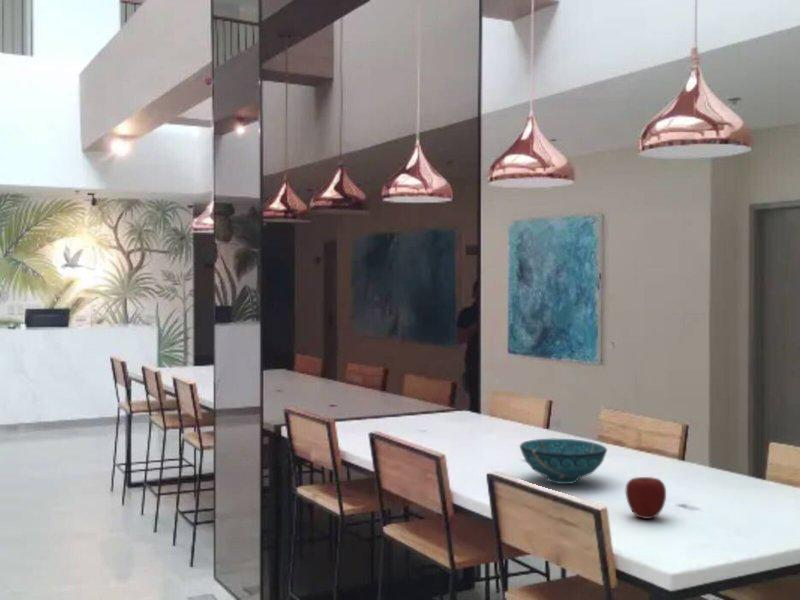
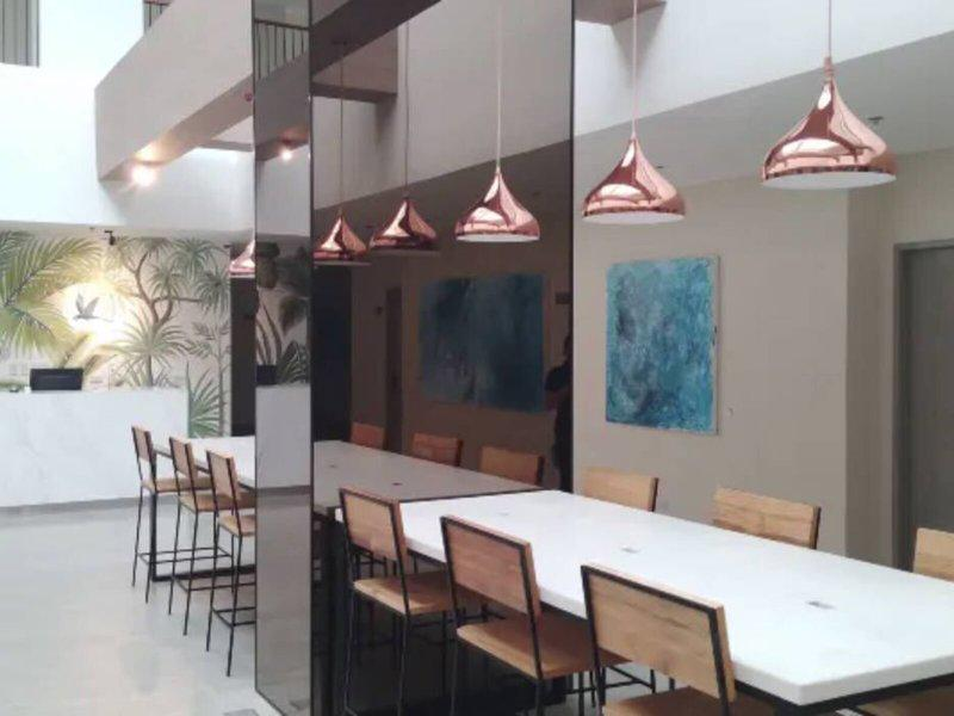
- apple [625,476,667,520]
- decorative bowl [519,438,608,485]
